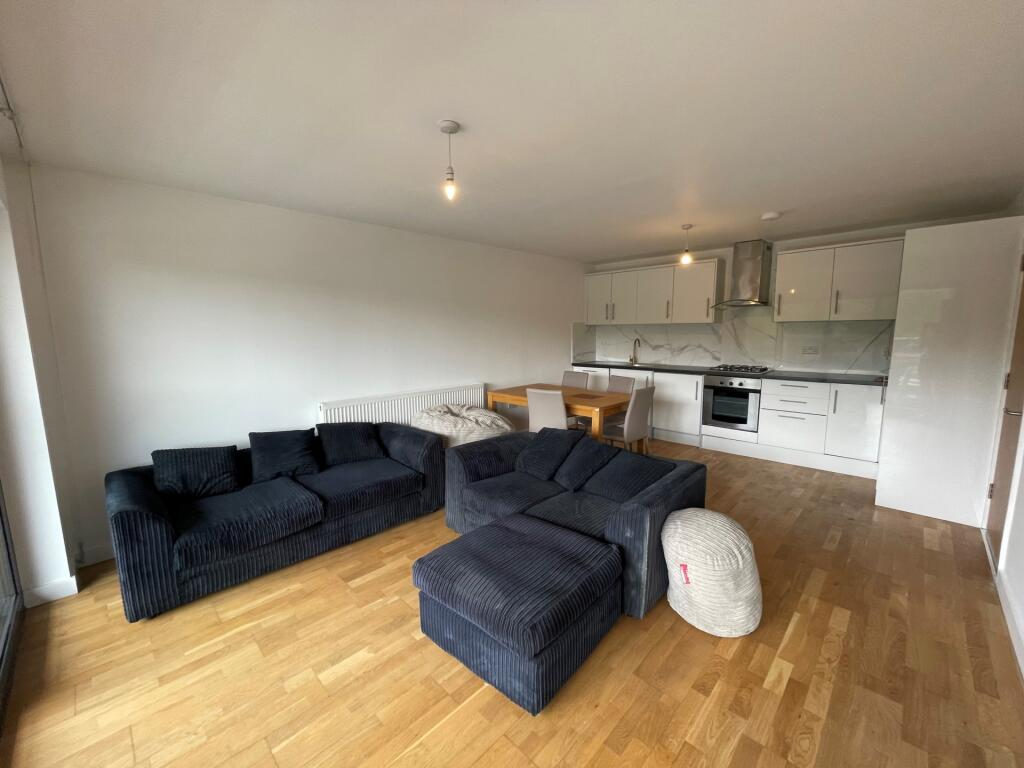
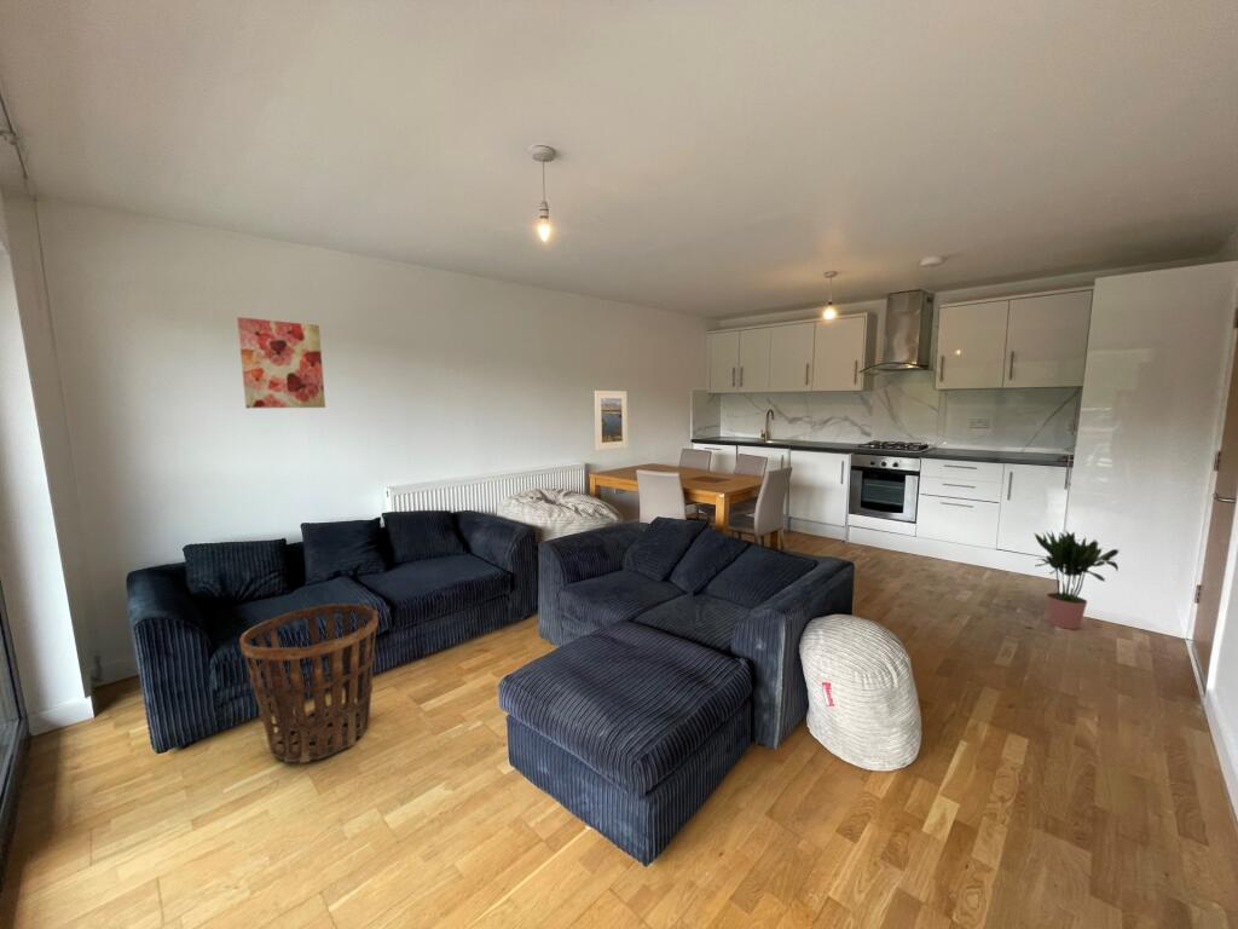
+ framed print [594,390,629,451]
+ basket [238,602,380,763]
+ potted plant [1032,530,1123,630]
+ wall art [236,316,326,409]
